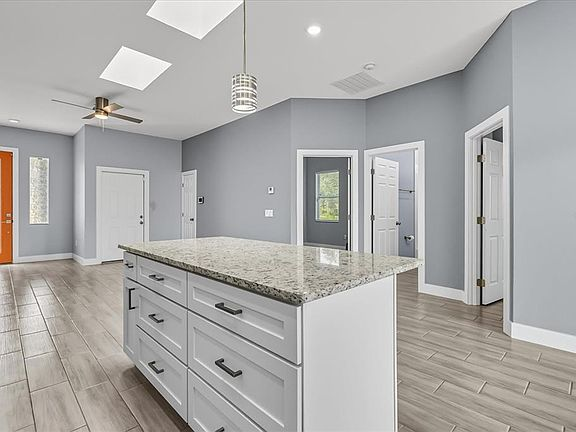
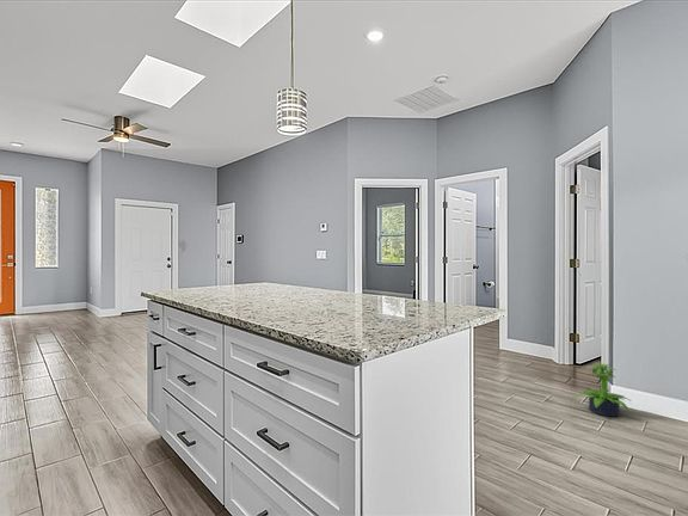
+ potted plant [573,363,633,417]
